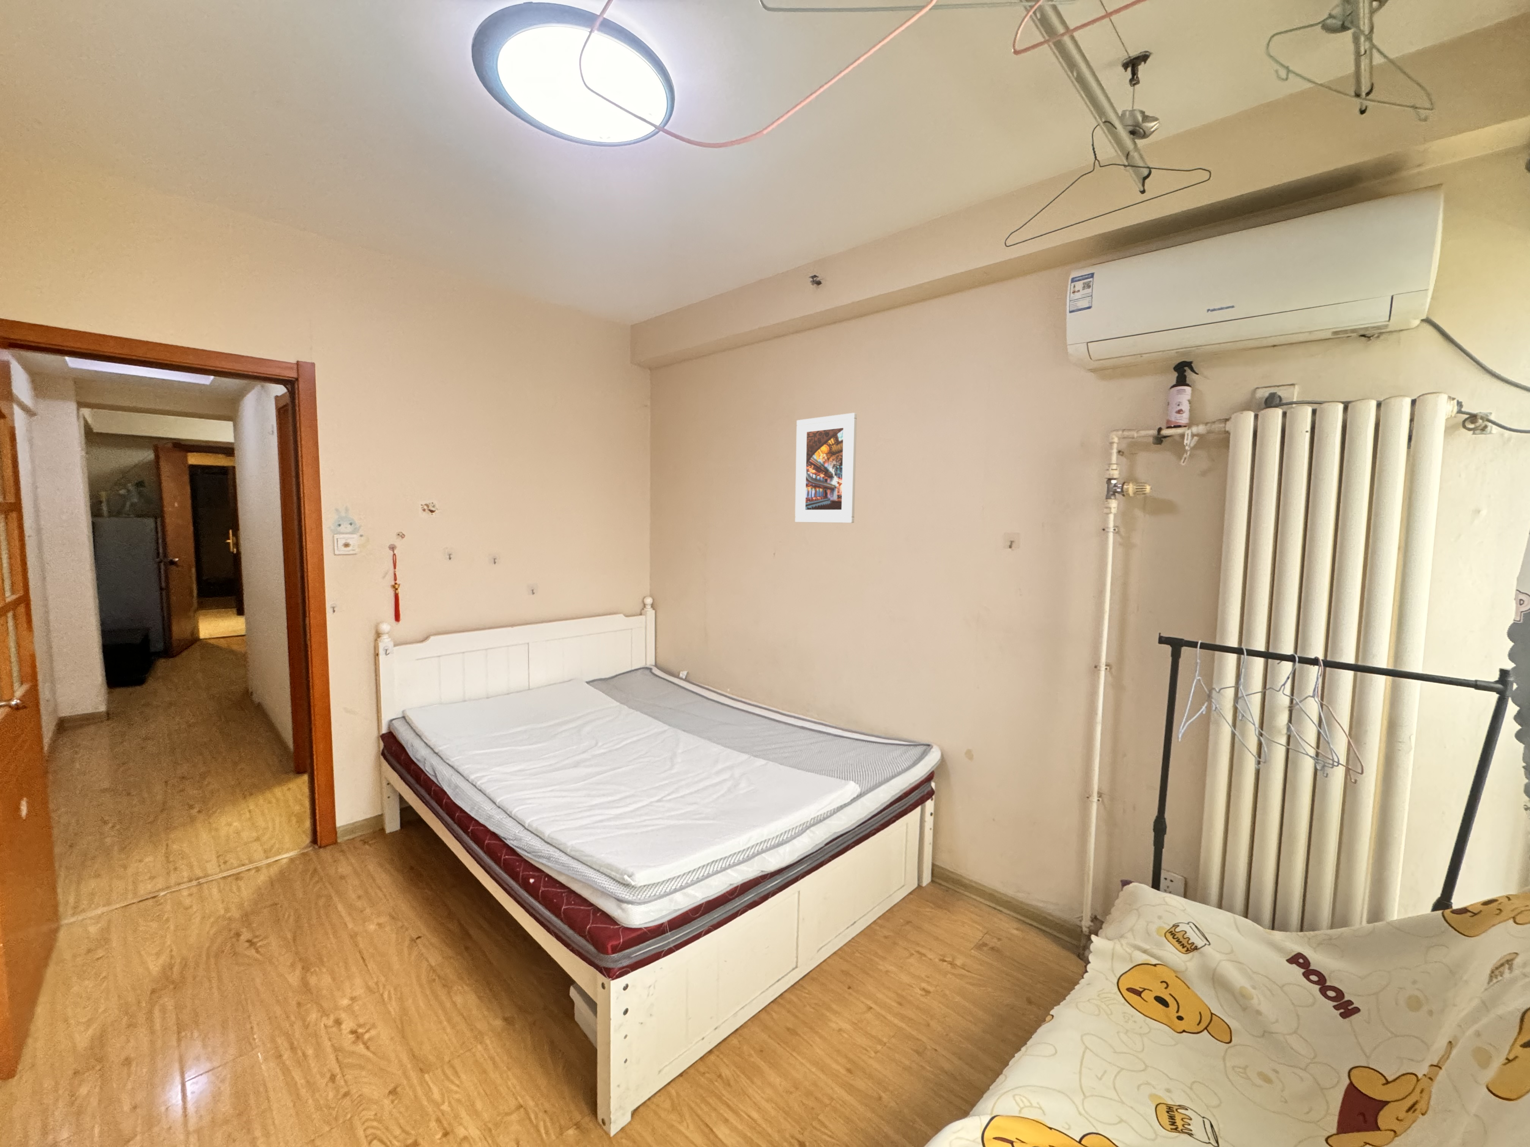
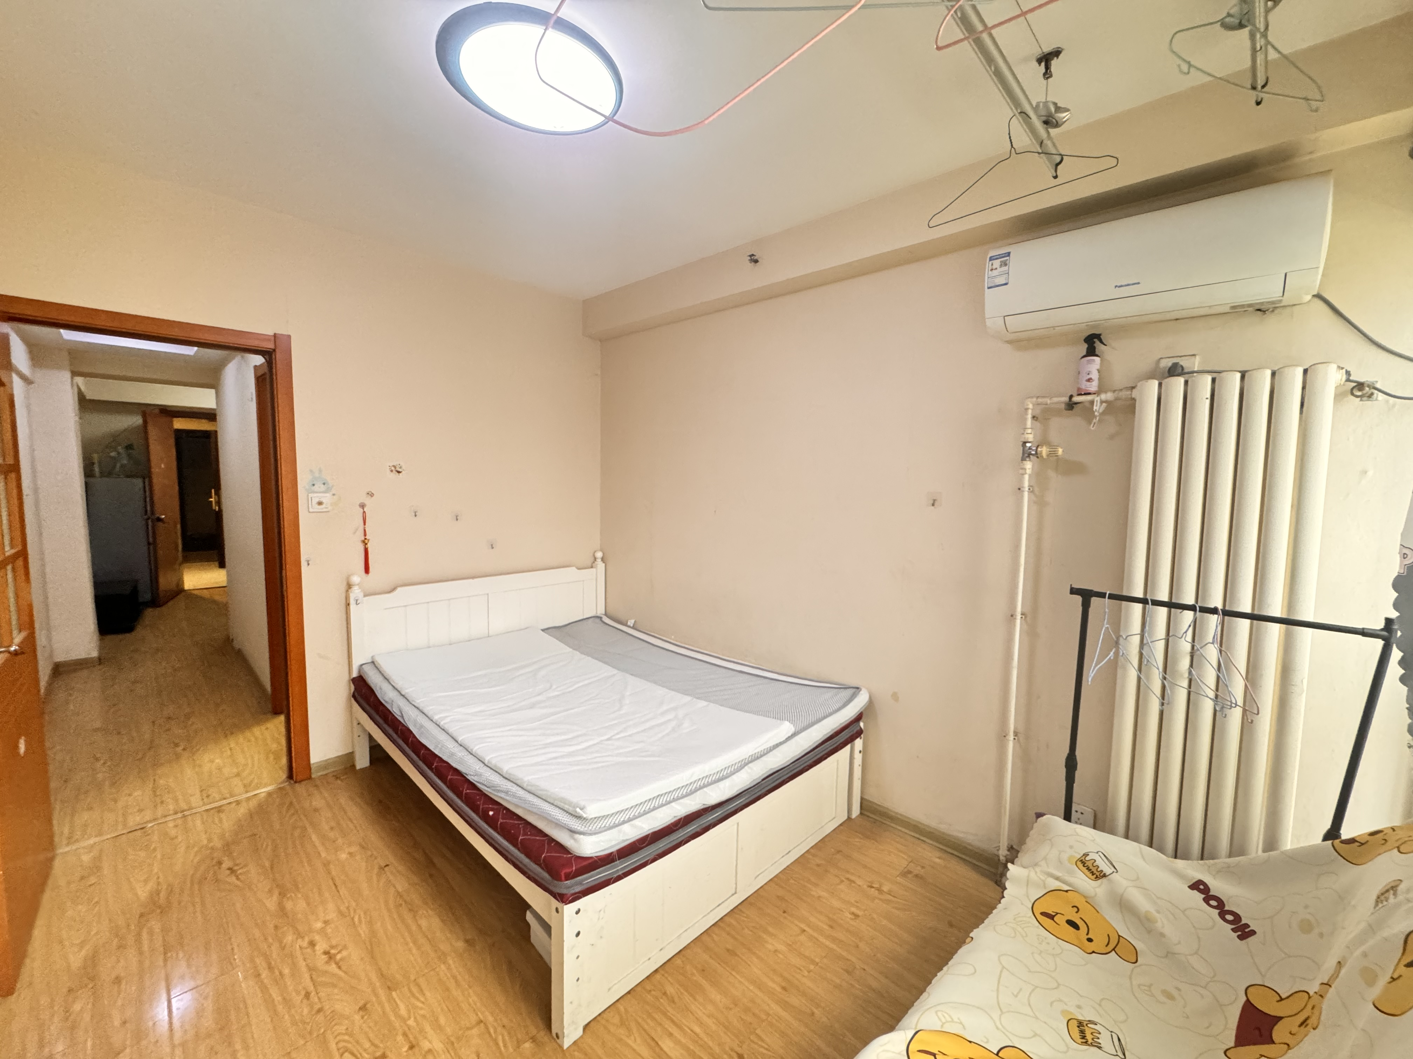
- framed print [795,412,858,523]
